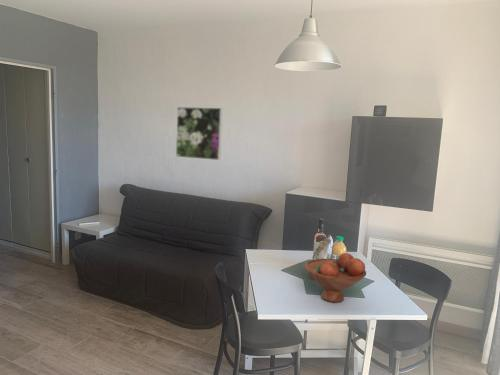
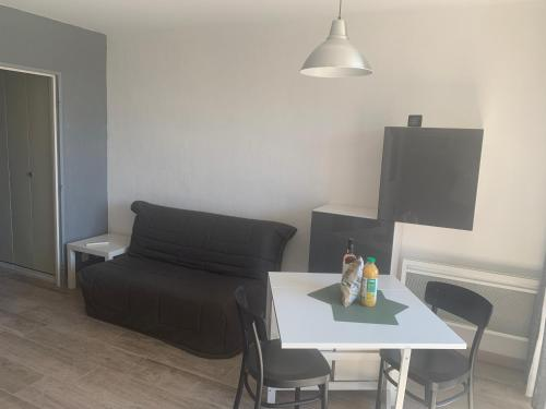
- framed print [175,106,223,161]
- fruit bowl [303,252,367,303]
